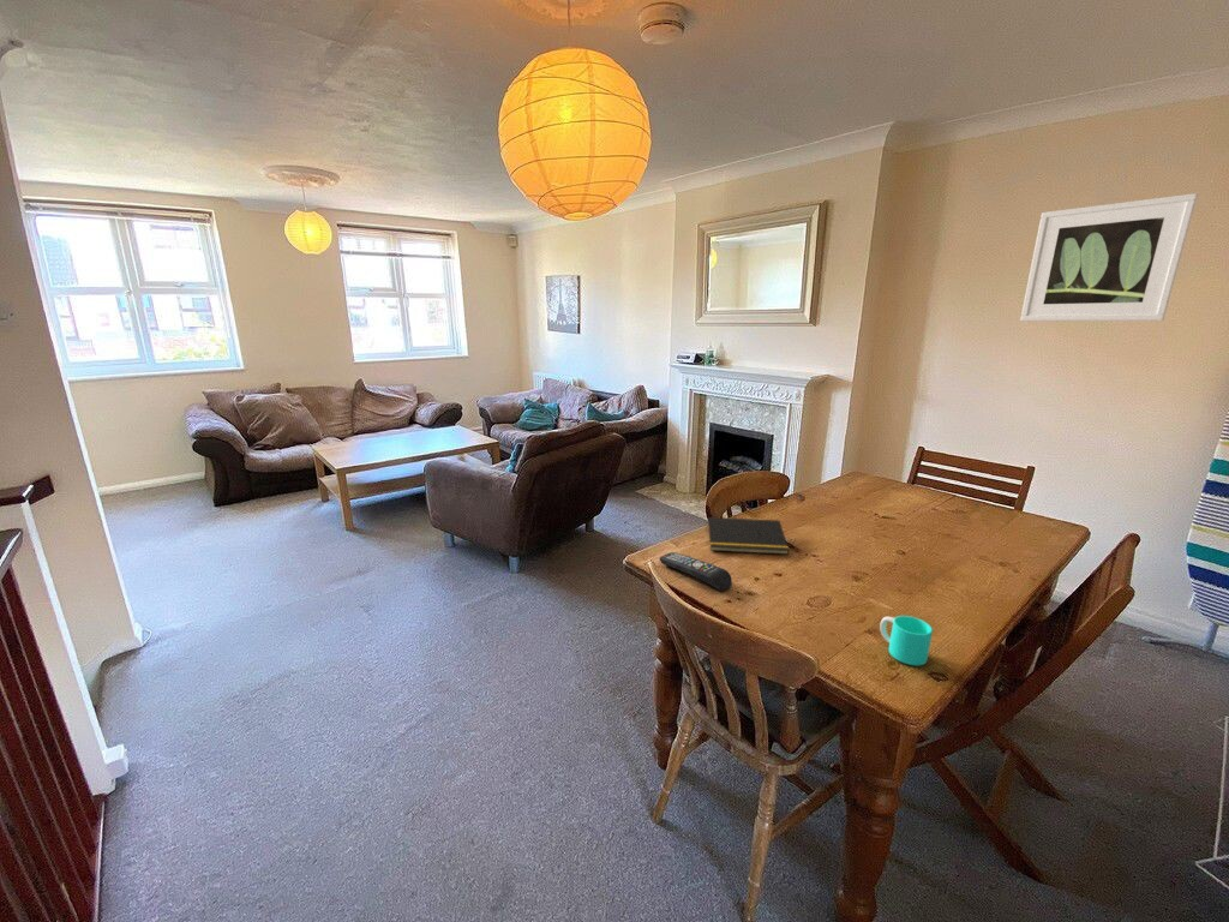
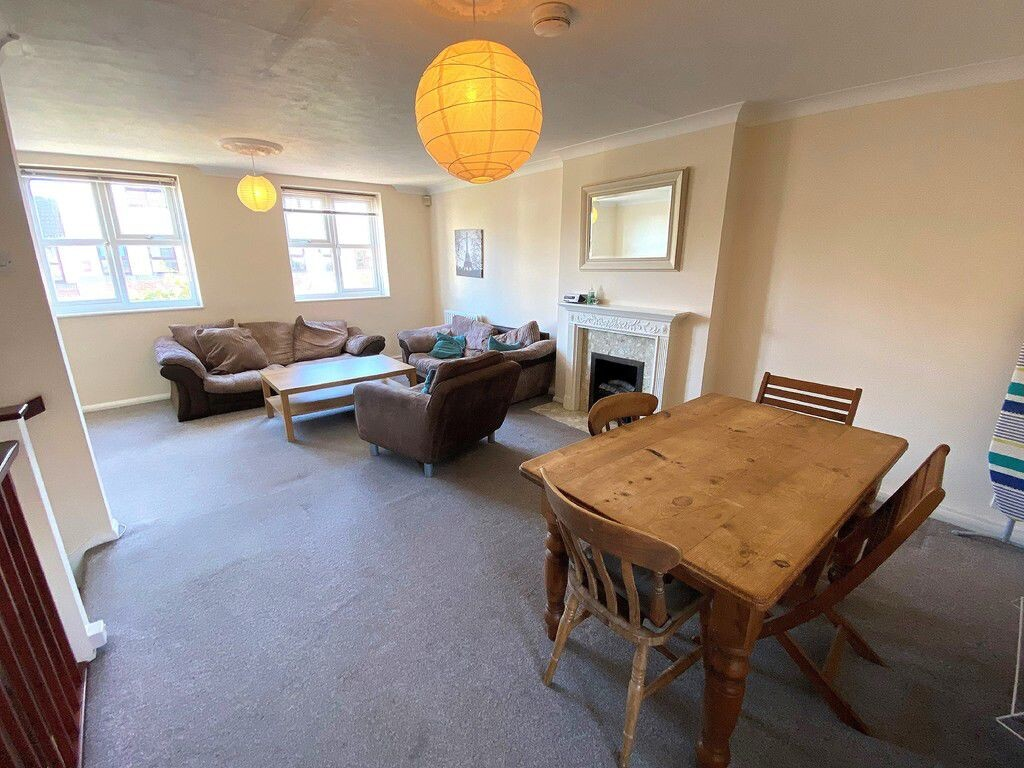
- notepad [705,516,790,556]
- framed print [1019,192,1199,322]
- remote control [658,551,733,592]
- cup [879,615,934,666]
